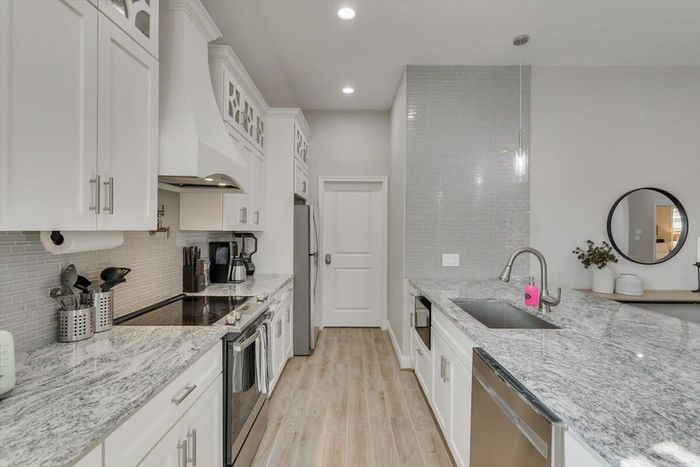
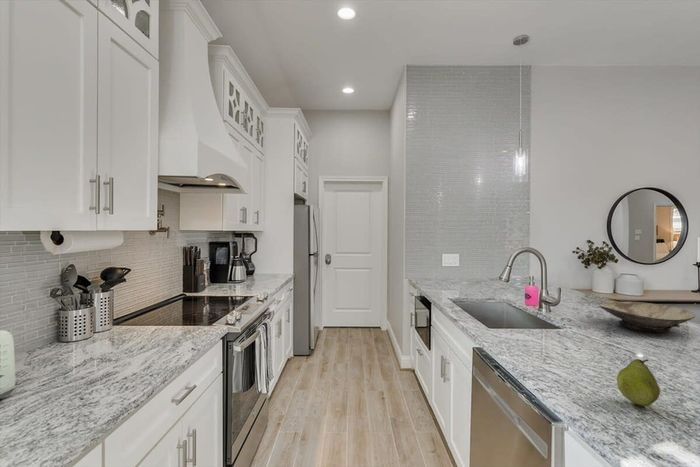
+ bowl [598,300,696,334]
+ fruit [616,358,661,407]
